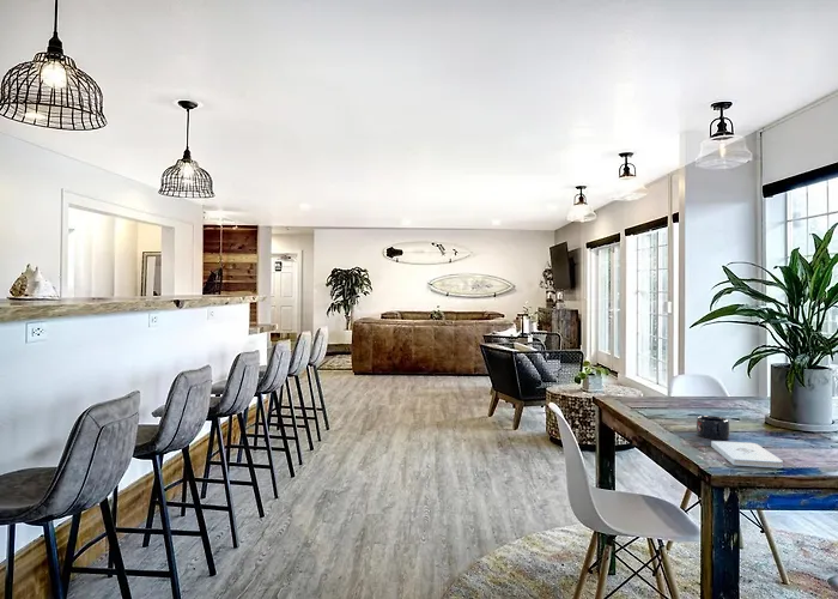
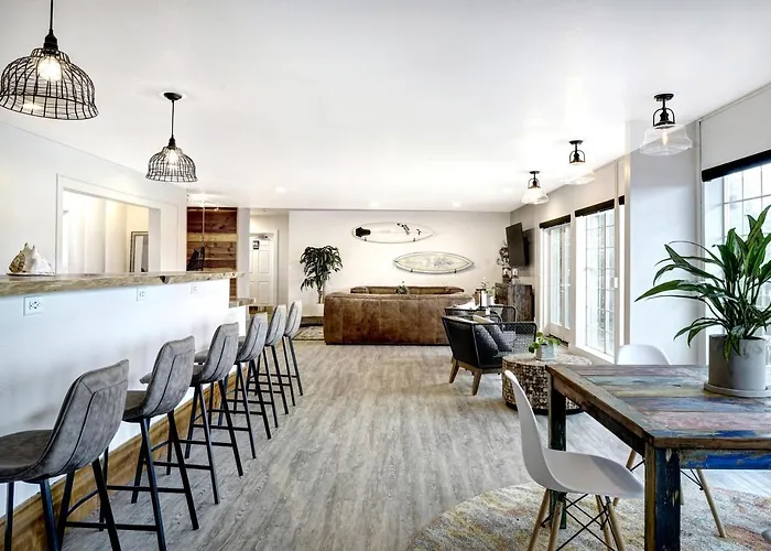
- notepad [710,440,784,470]
- mug [696,415,730,440]
